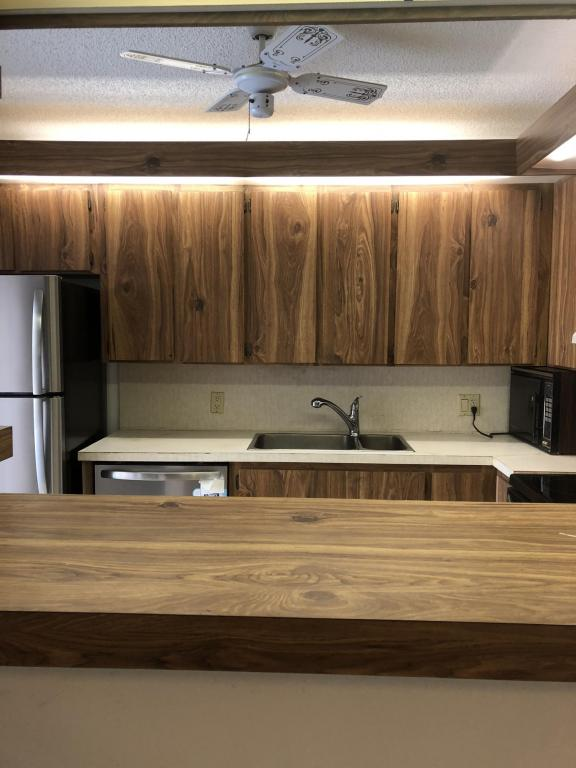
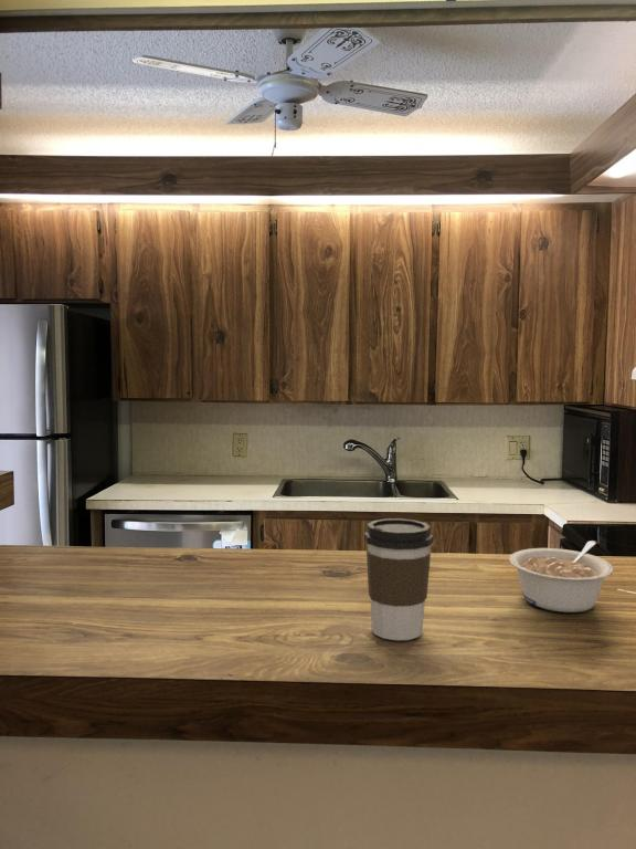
+ coffee cup [363,517,434,641]
+ legume [508,539,615,614]
